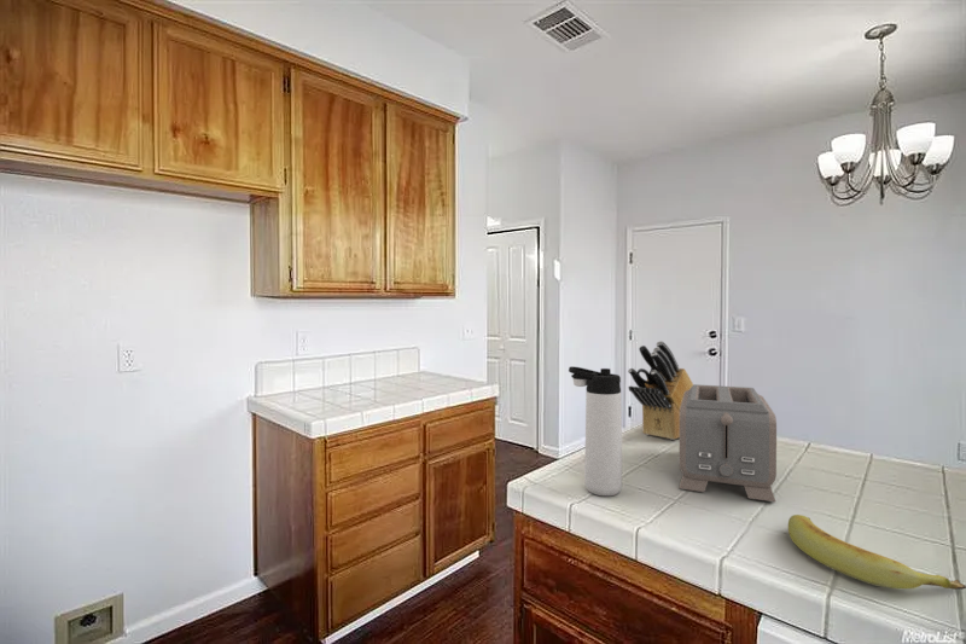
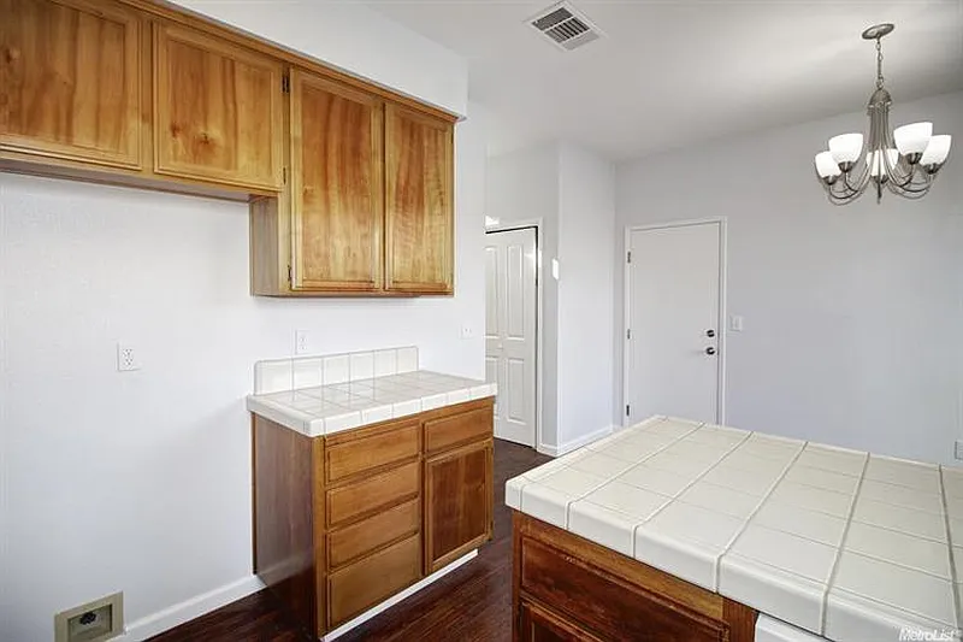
- thermos bottle [568,365,623,497]
- knife block [627,340,694,441]
- toaster [679,383,778,503]
- banana [787,514,966,591]
